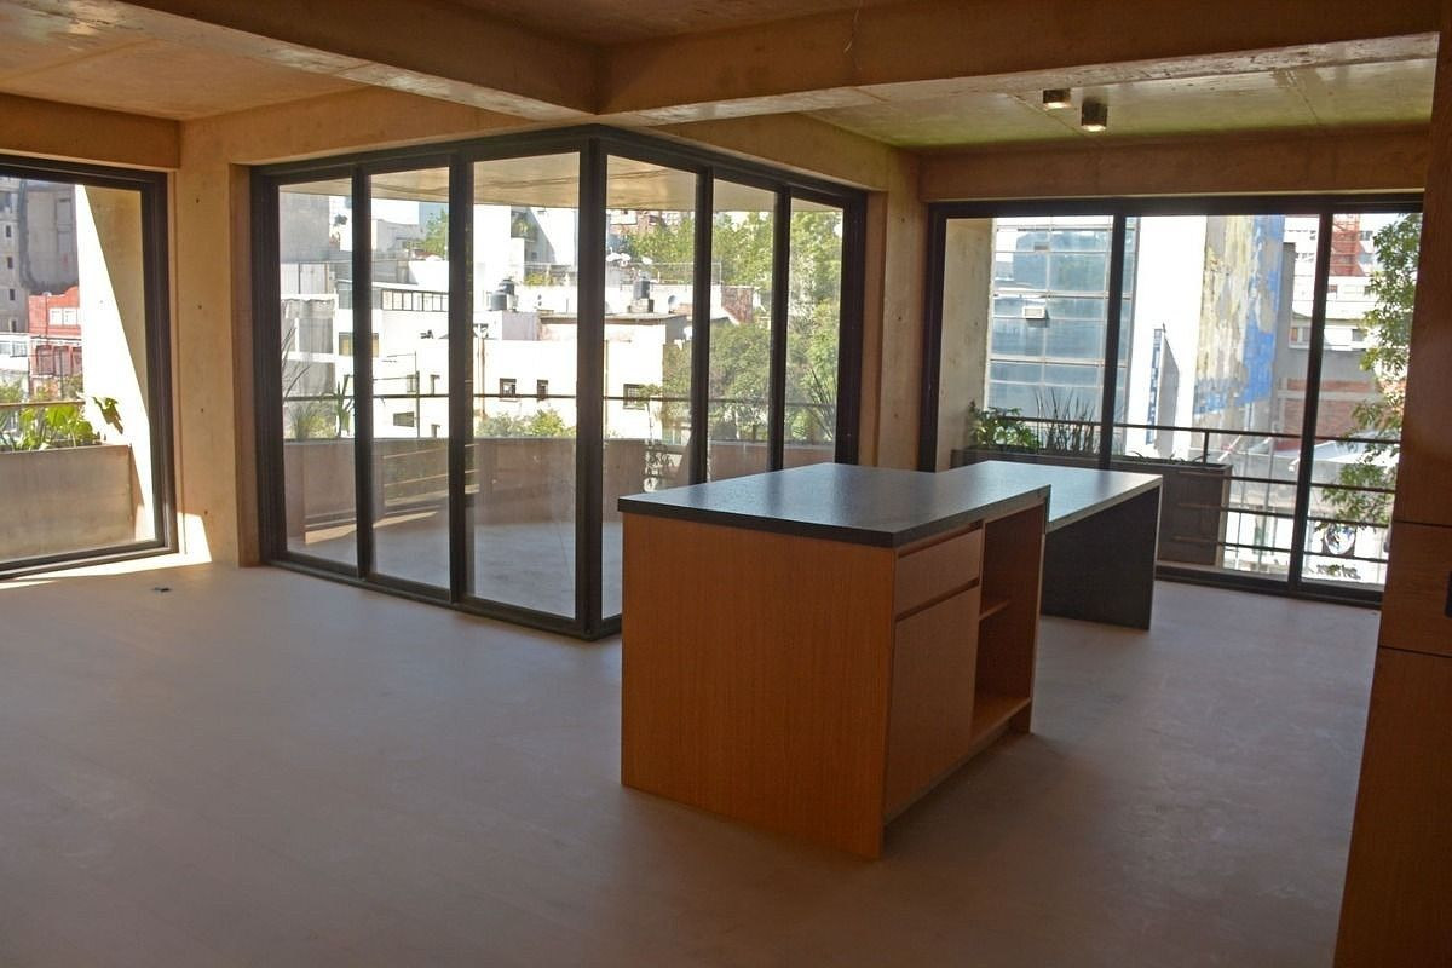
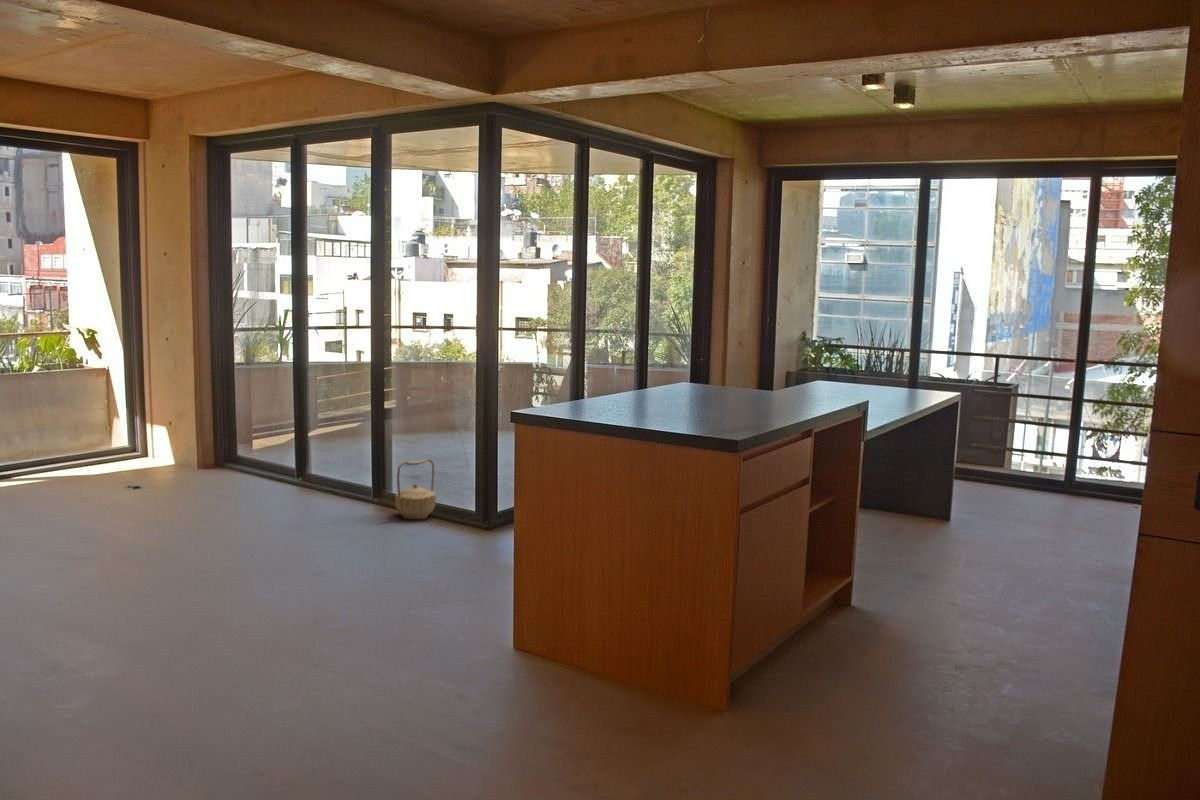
+ basket [394,458,437,520]
